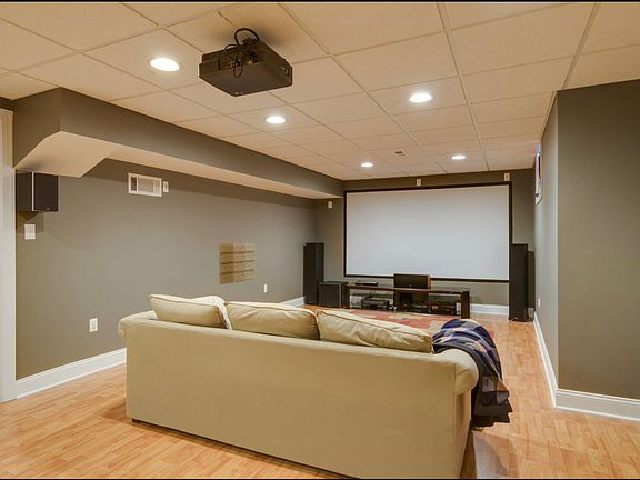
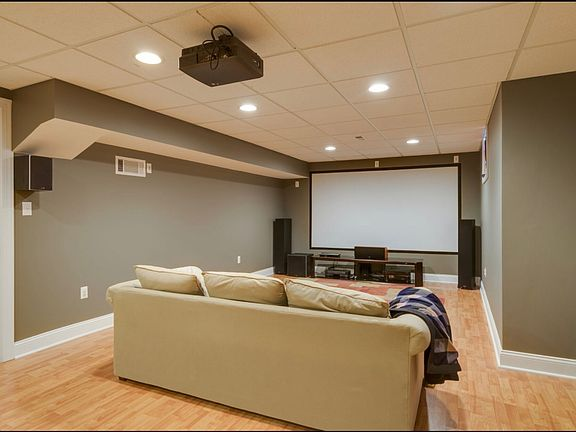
- acoustic panel [218,242,257,286]
